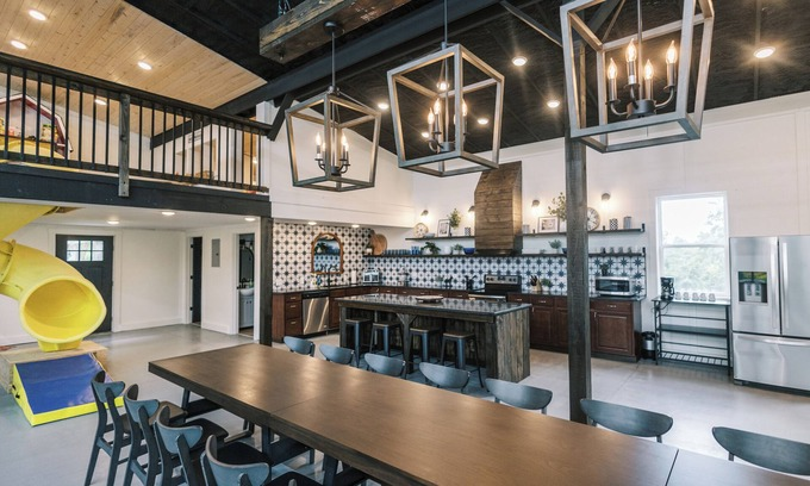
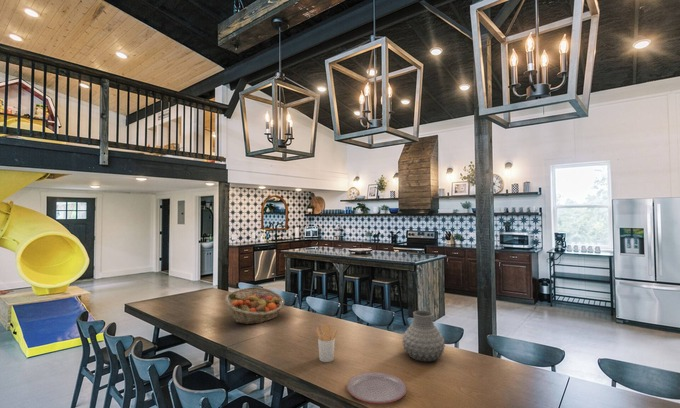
+ utensil holder [315,323,339,363]
+ fruit basket [224,286,285,325]
+ plate [346,371,408,405]
+ vase [402,310,446,362]
